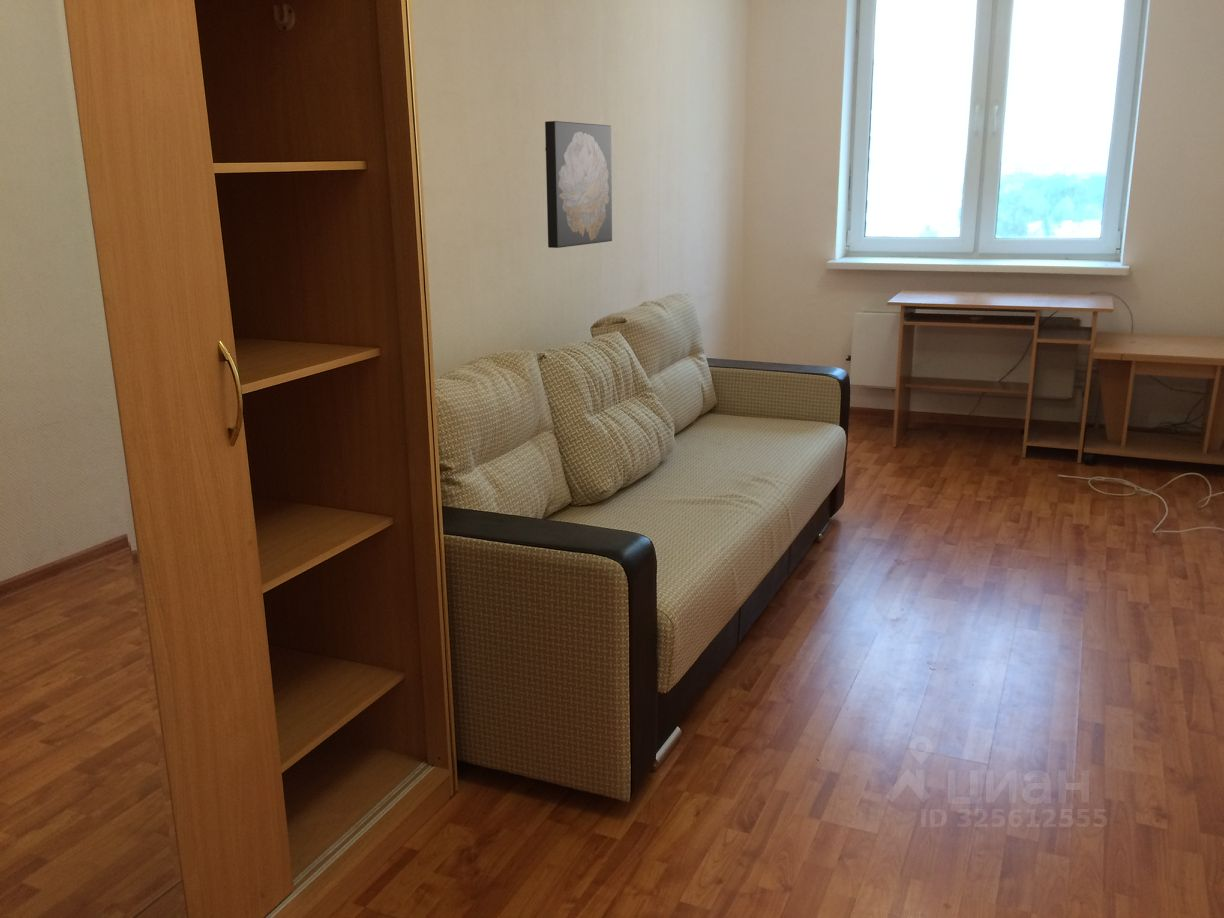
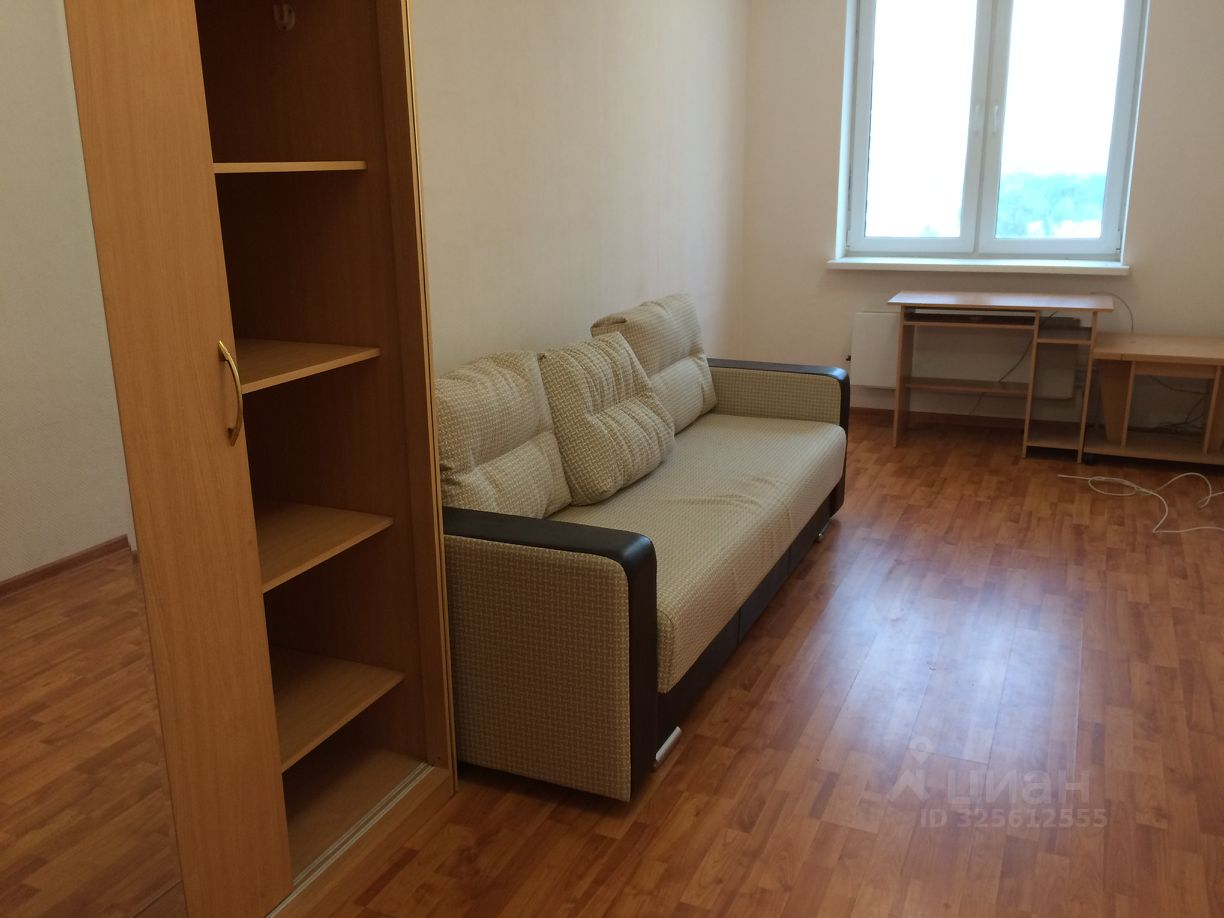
- wall art [544,120,613,249]
